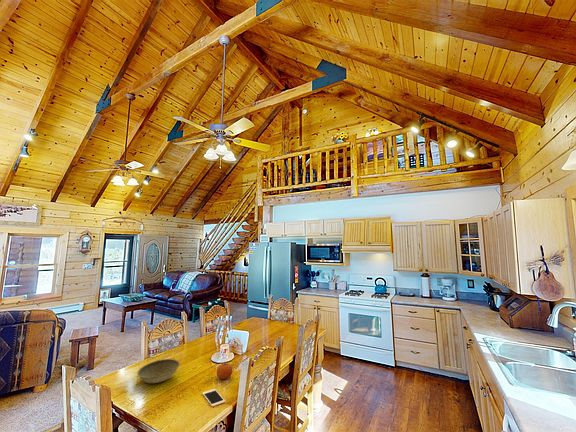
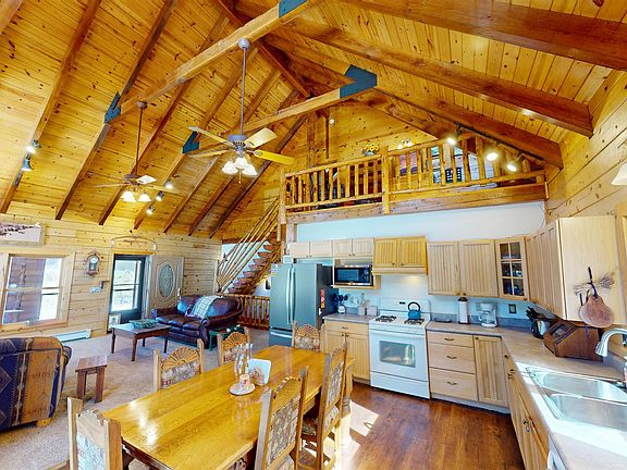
- bowl [136,358,181,384]
- cell phone [202,388,226,408]
- fruit [216,362,233,380]
